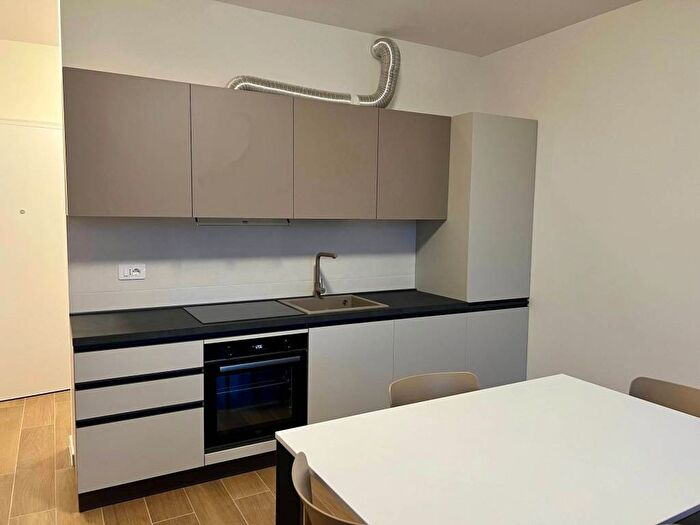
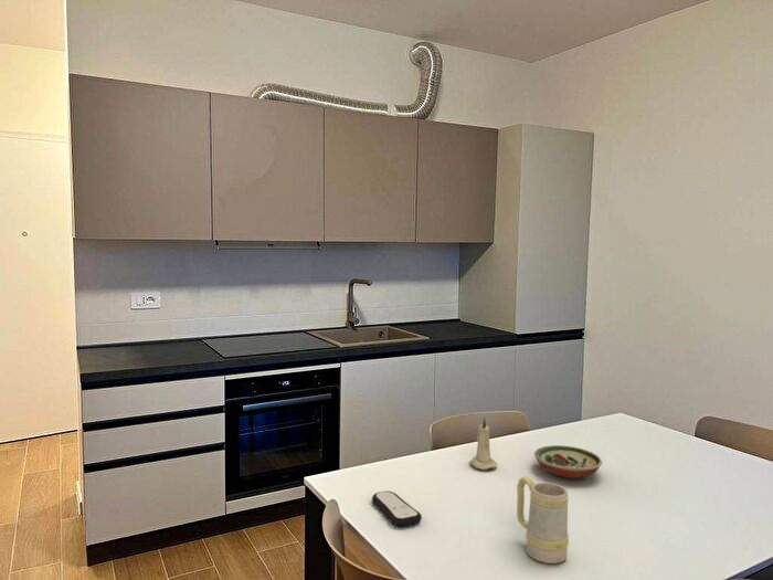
+ decorative bowl [533,444,603,479]
+ mug [516,475,570,565]
+ candle [468,415,498,471]
+ remote control [371,491,423,528]
